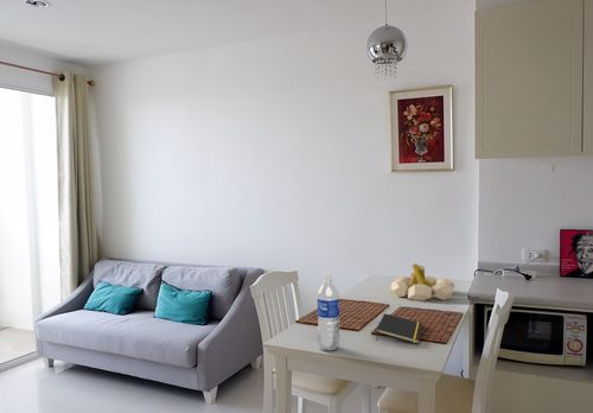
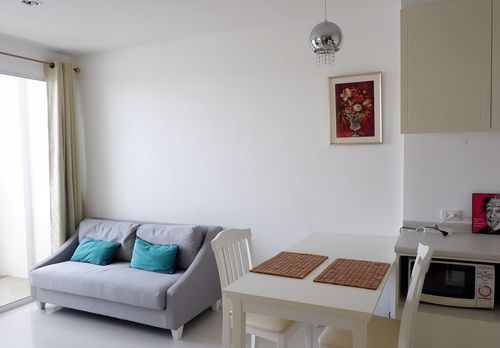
- water bottle [317,273,340,351]
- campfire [389,262,455,301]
- notepad [375,312,423,345]
